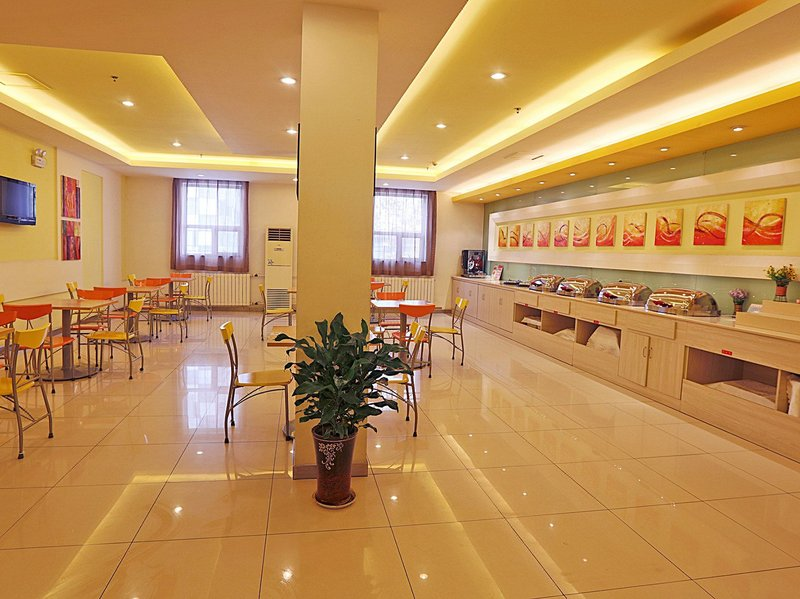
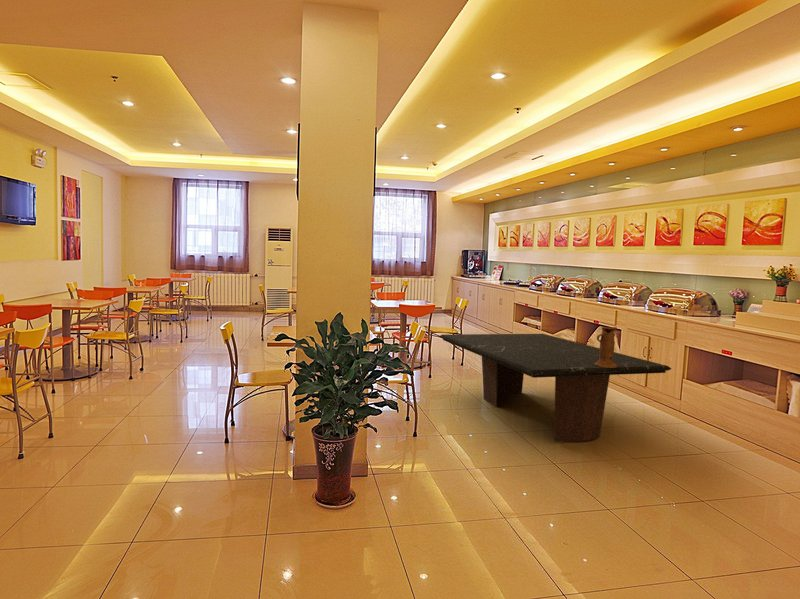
+ ceramic pitcher [594,326,618,368]
+ dining table [439,333,672,443]
